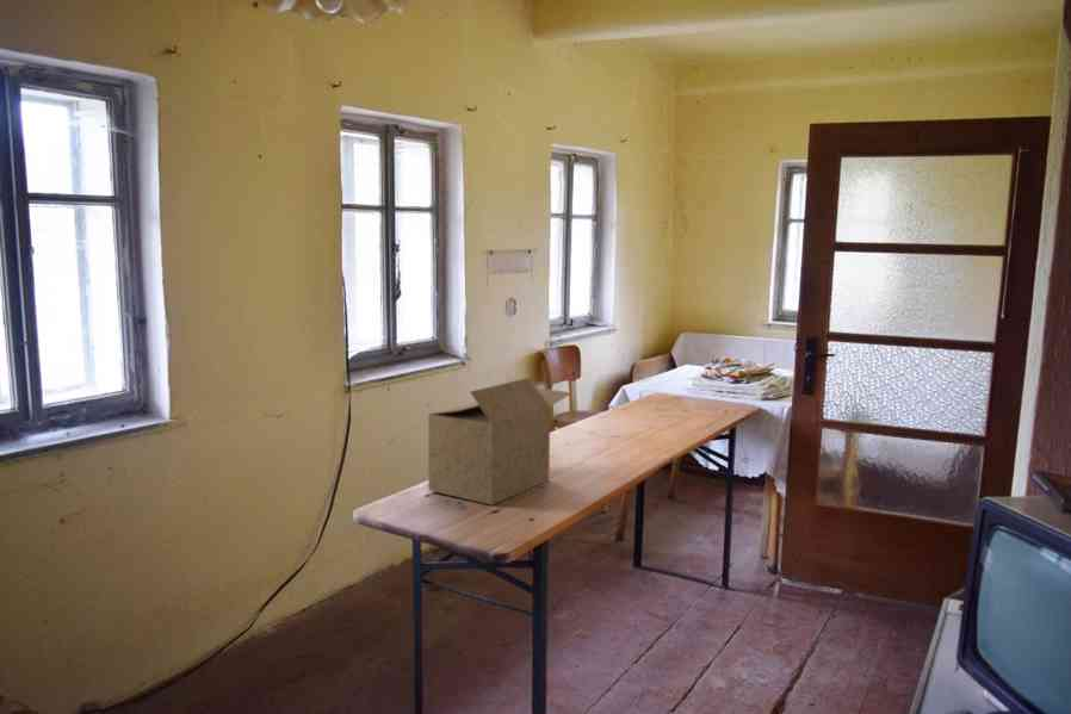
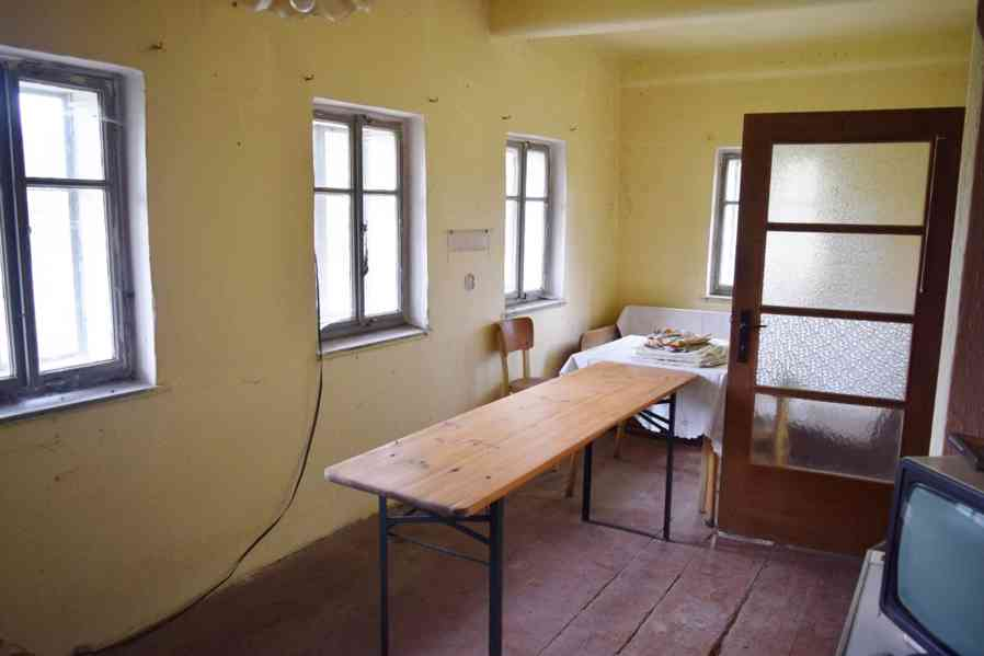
- cardboard box [427,377,574,507]
